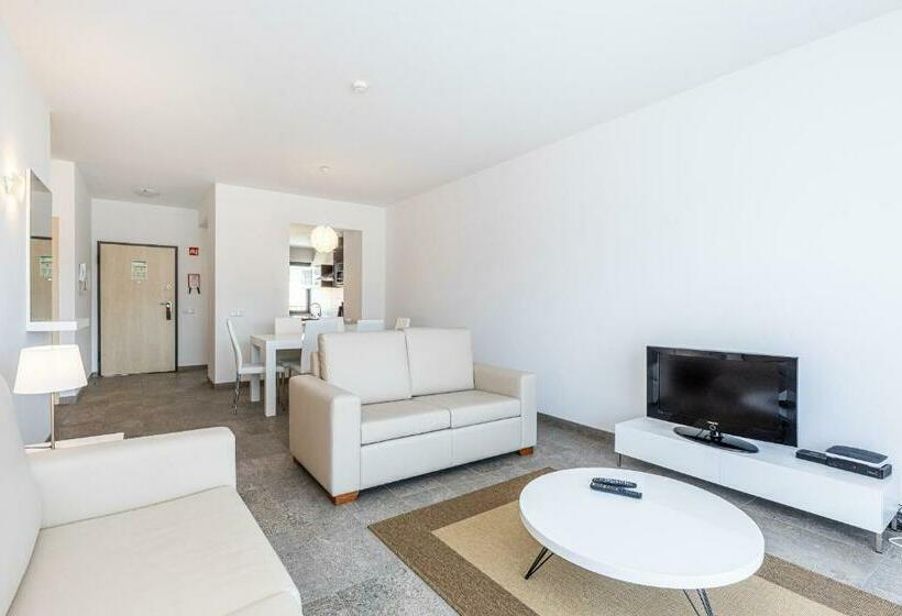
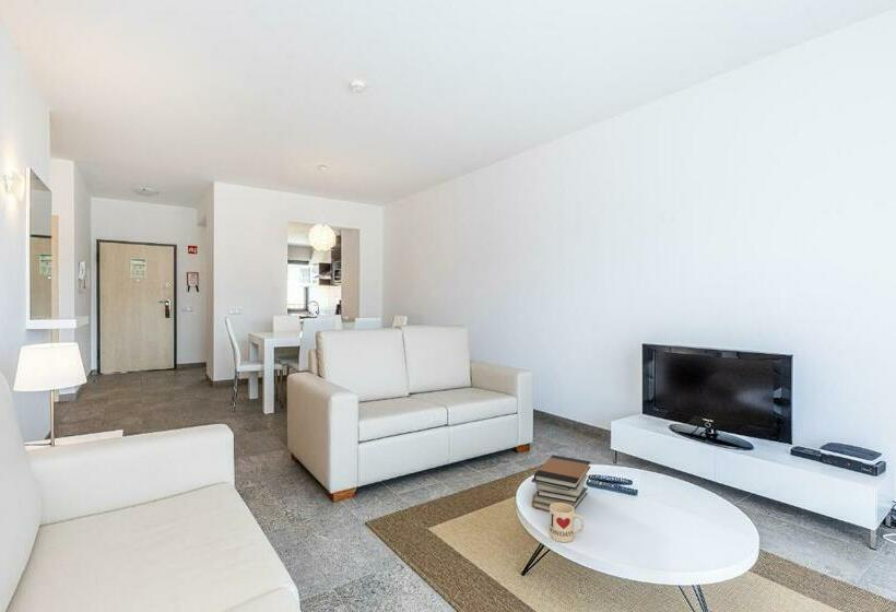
+ book stack [531,454,592,513]
+ mug [549,503,585,543]
